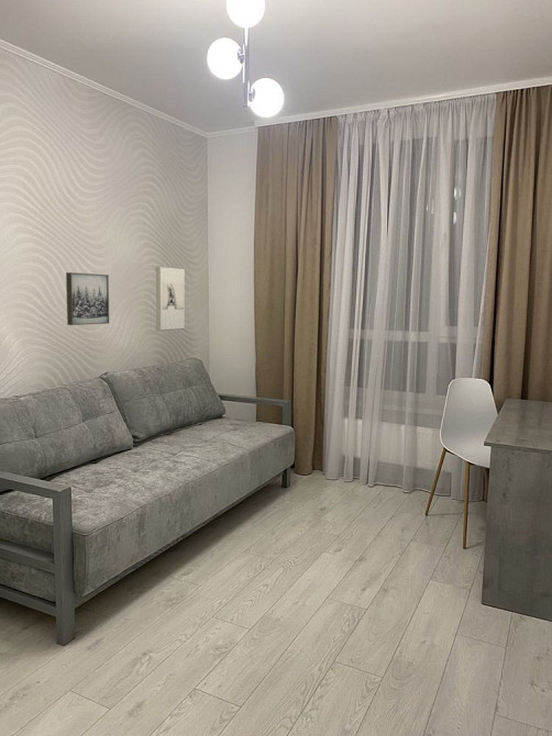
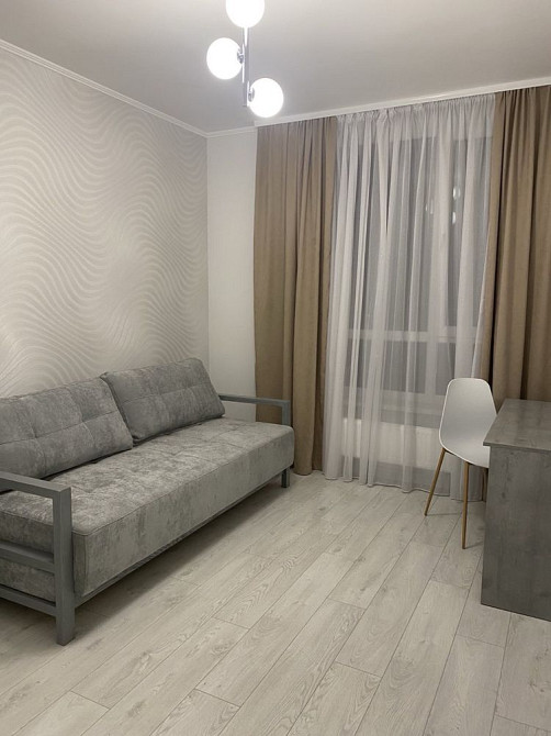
- wall art [65,271,110,326]
- wall sculpture [154,266,186,332]
